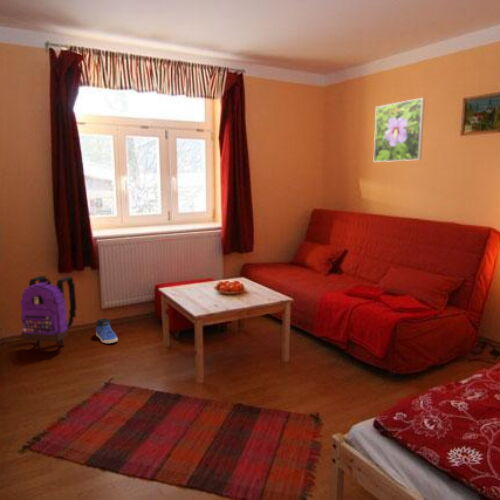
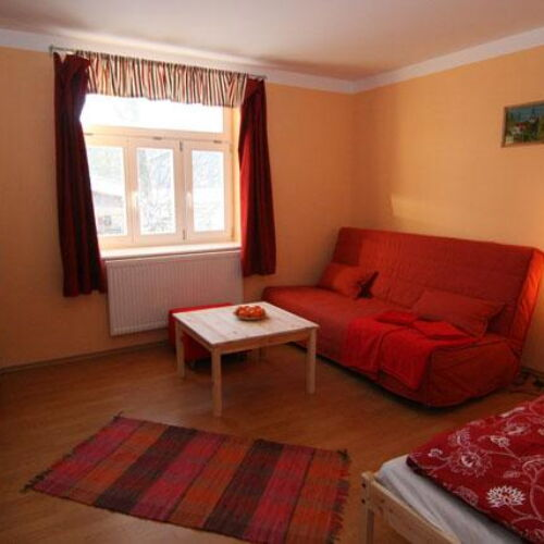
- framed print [373,97,426,163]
- sneaker [94,317,119,344]
- backpack [19,275,78,350]
